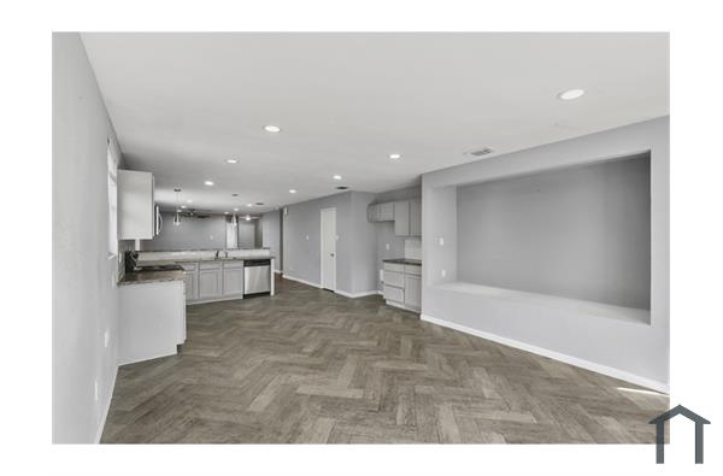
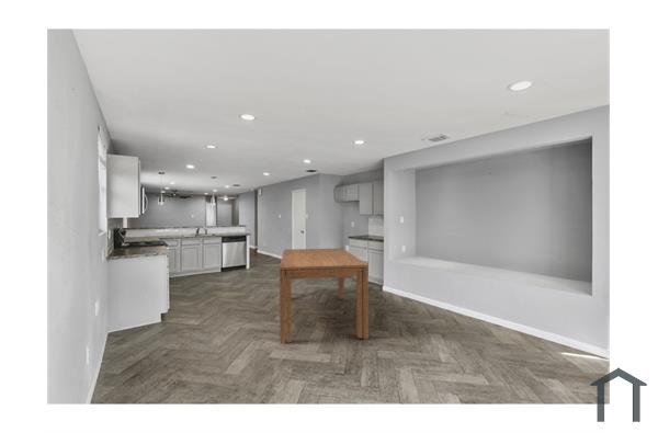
+ dining table [279,248,370,345]
